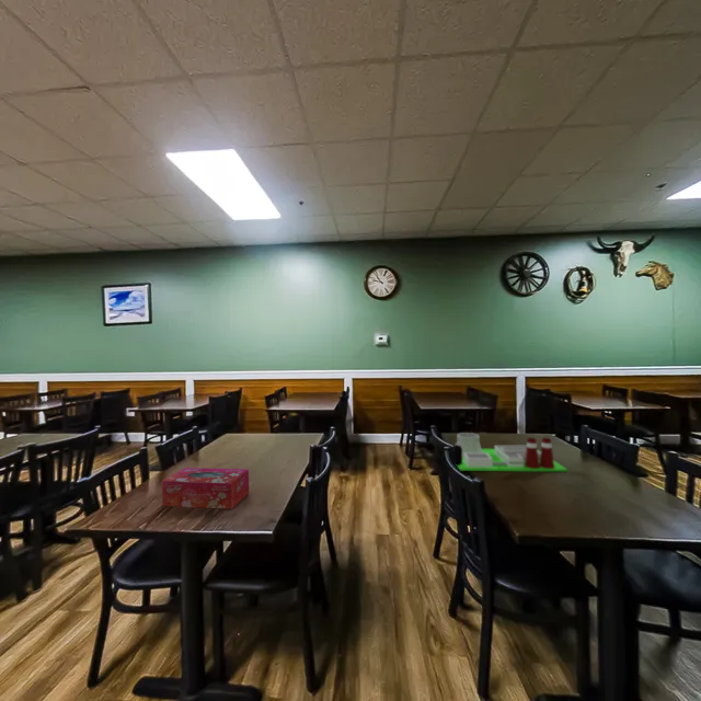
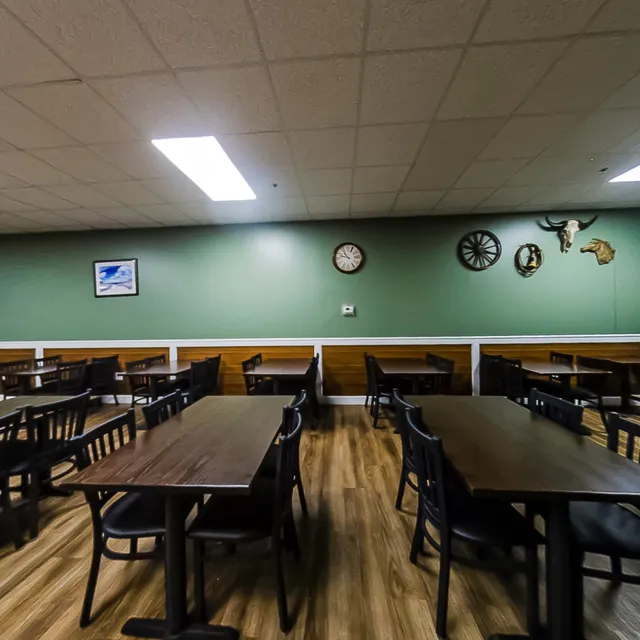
- tissue box [161,467,250,510]
- architectural model [456,432,568,472]
